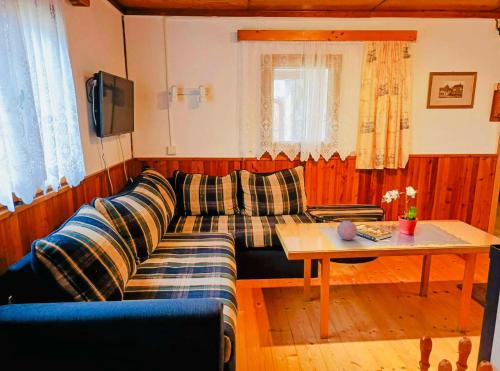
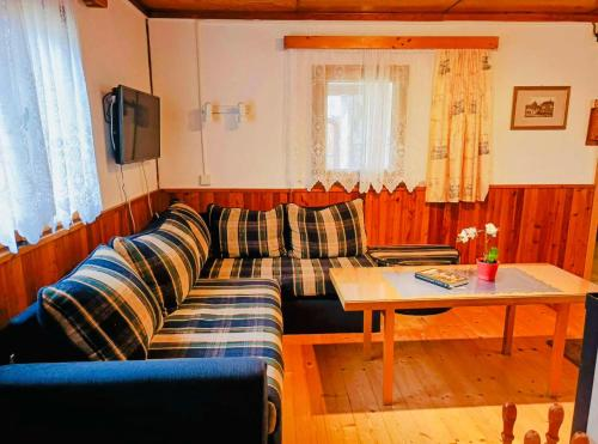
- decorative egg [336,220,358,241]
